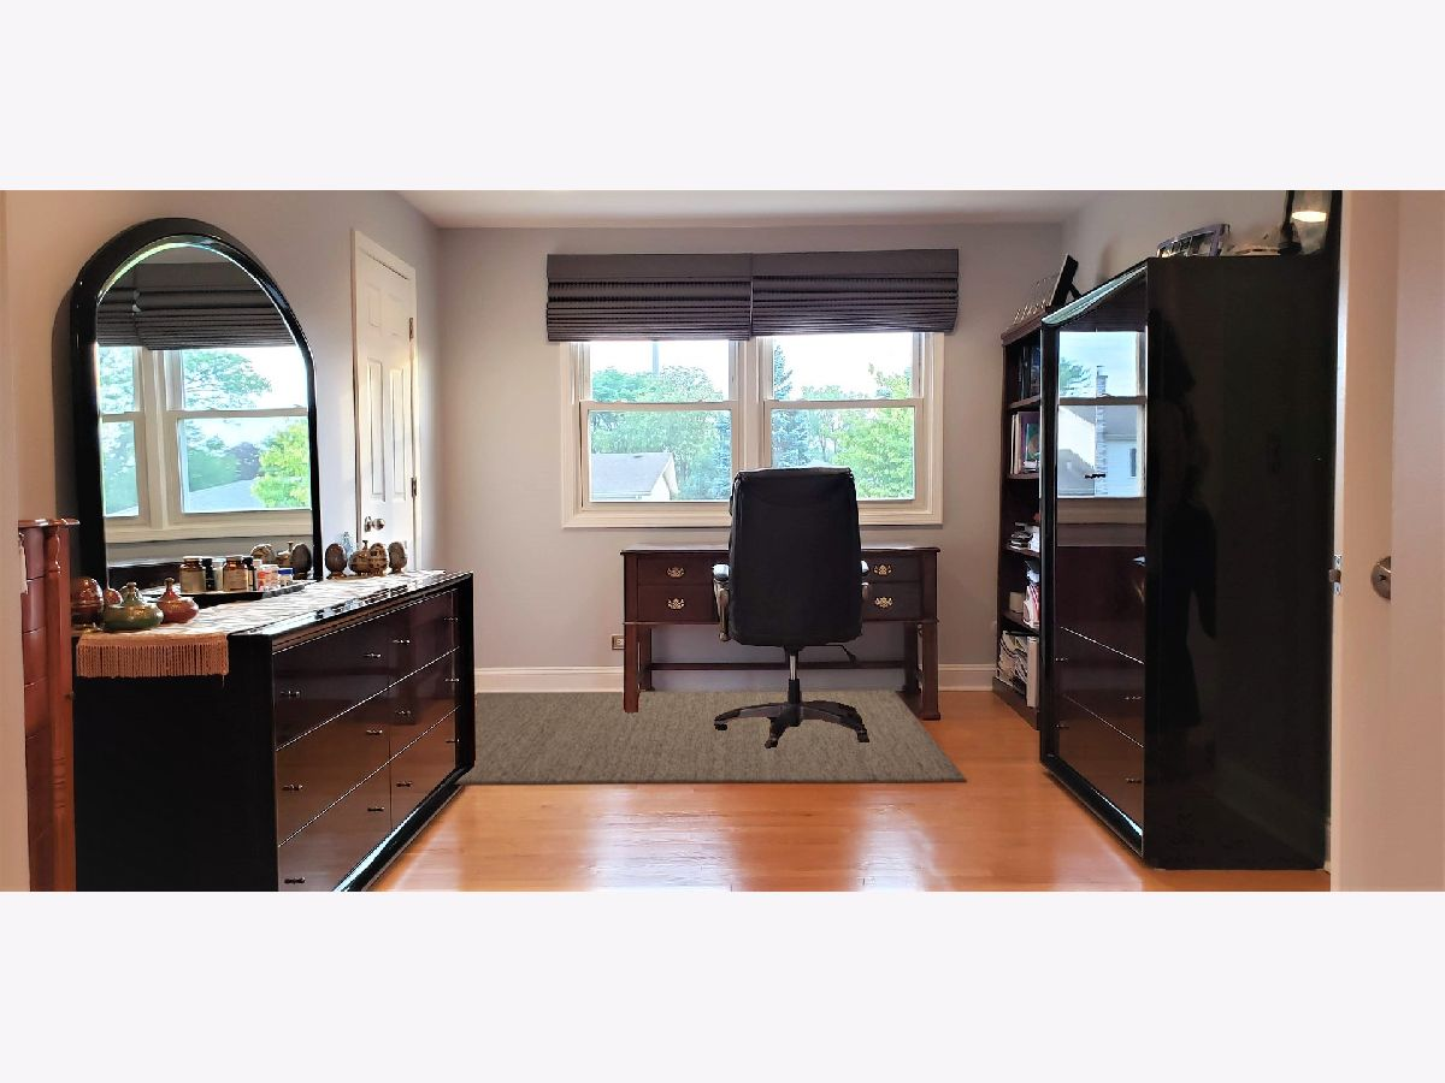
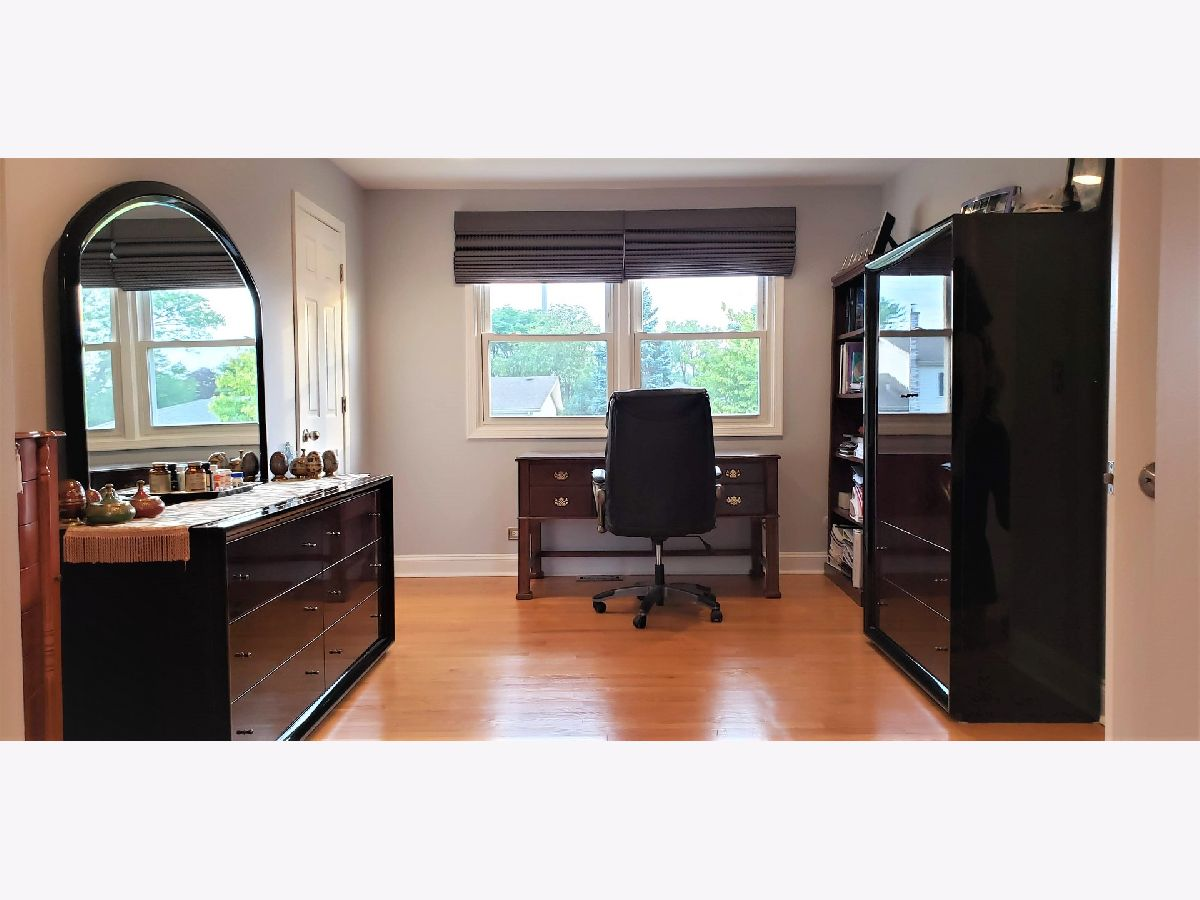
- rug [453,690,967,786]
